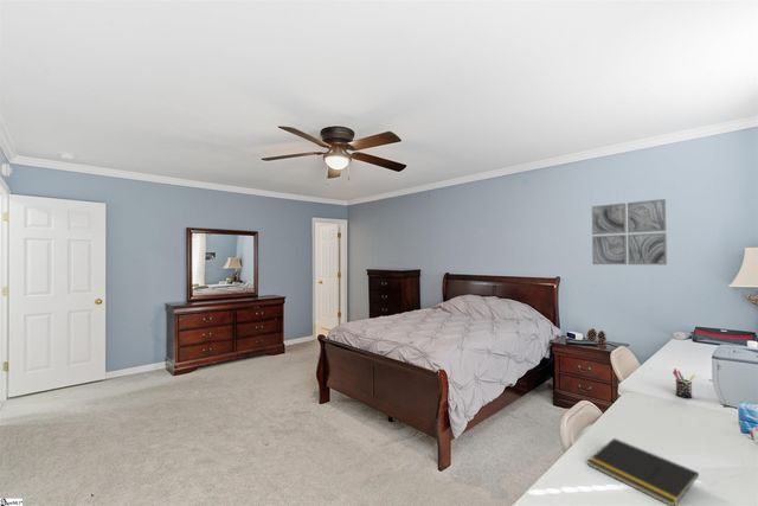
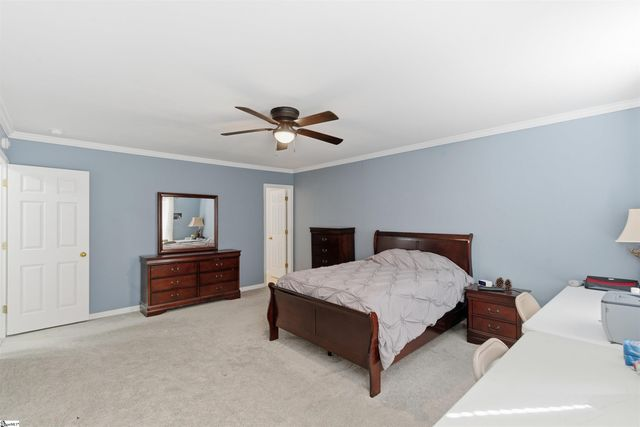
- pen holder [672,367,695,399]
- wall art [591,198,668,265]
- notepad [586,437,700,506]
